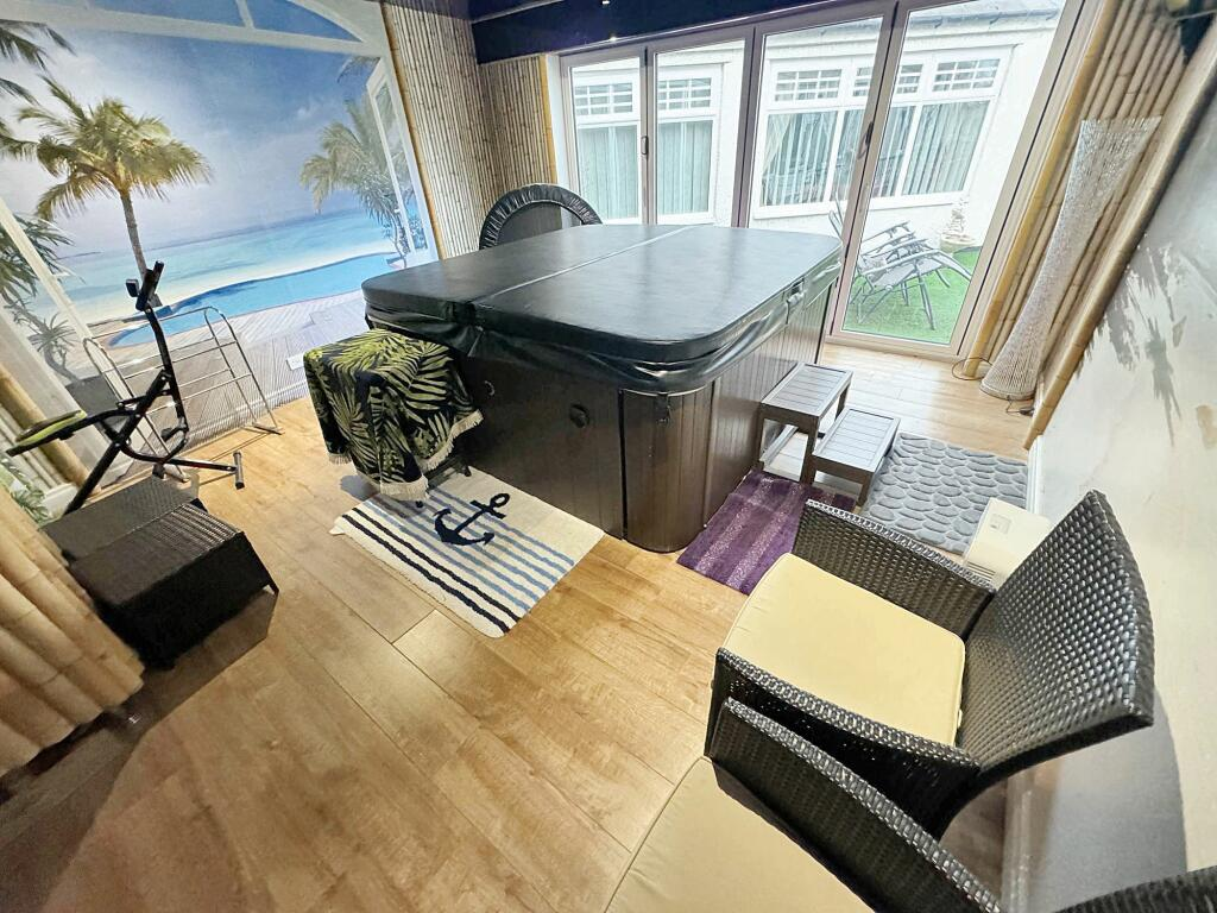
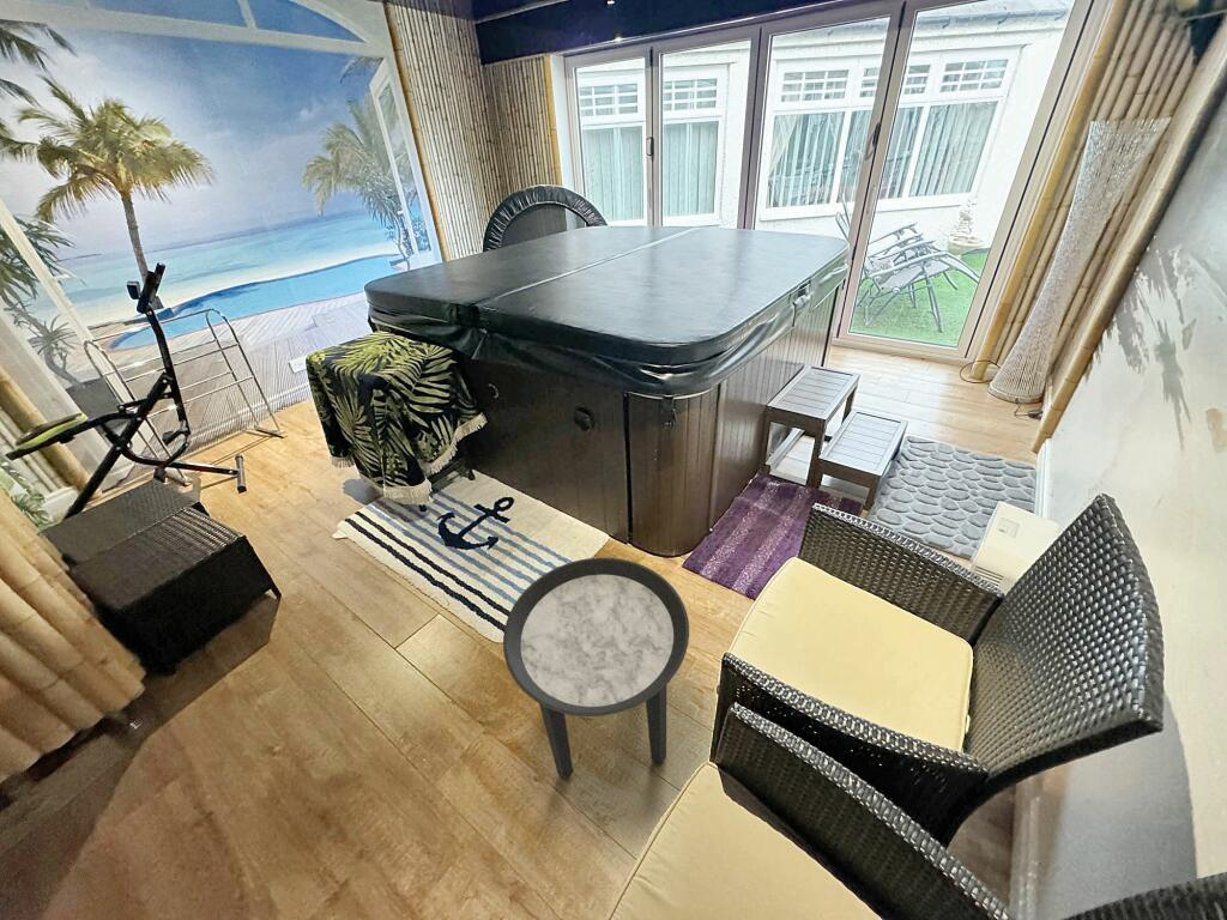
+ side table [502,556,690,781]
